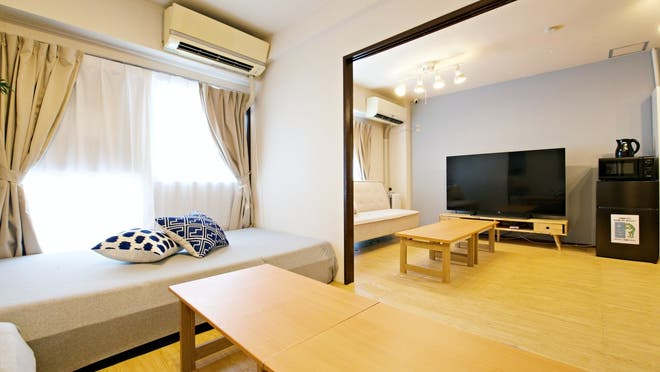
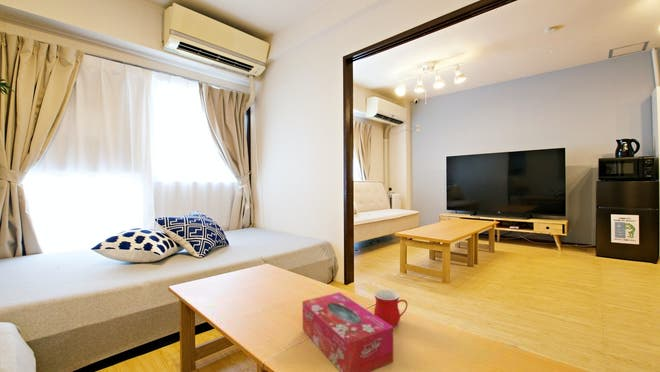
+ mug [373,289,408,328]
+ tissue box [302,291,394,372]
